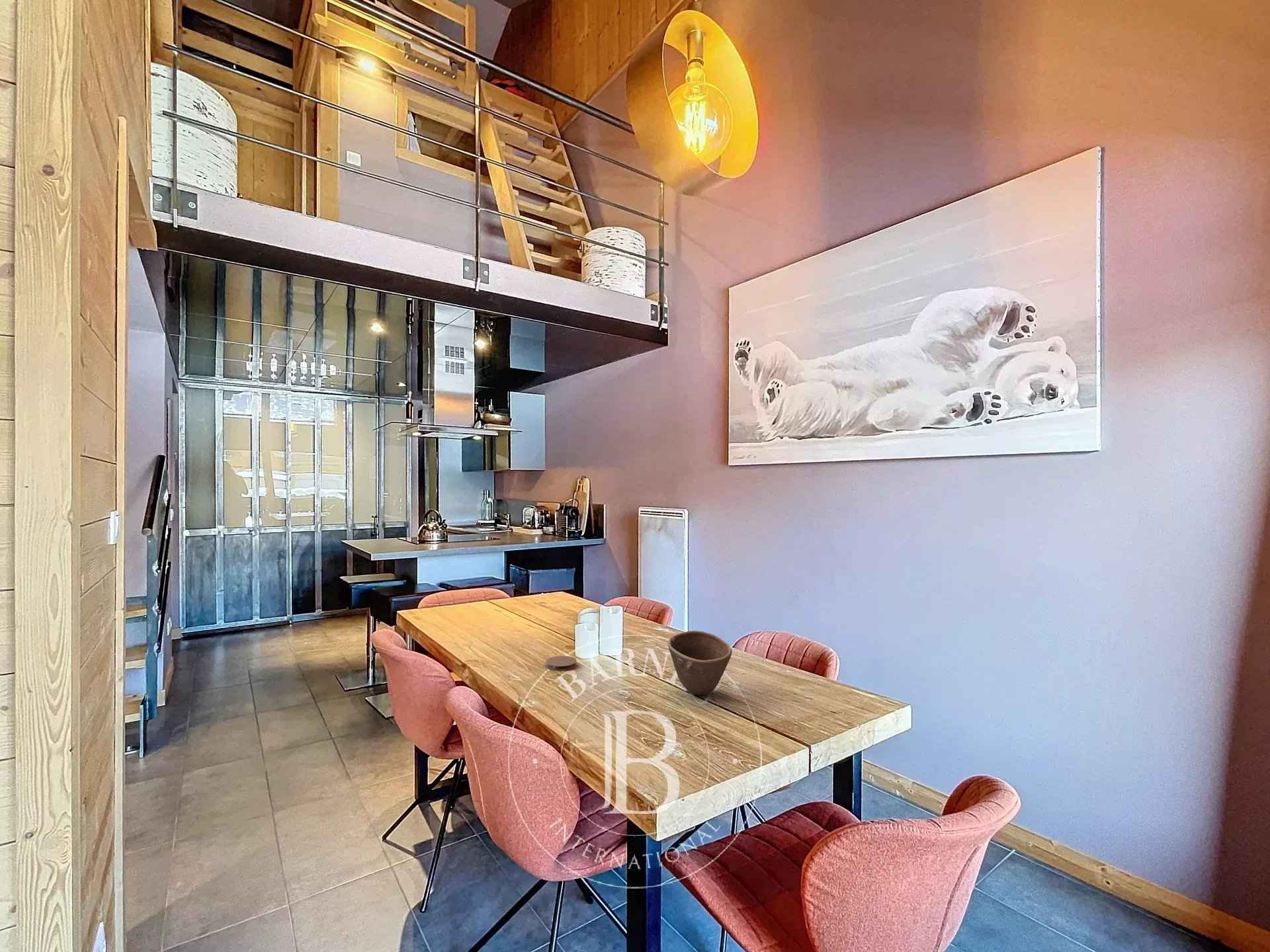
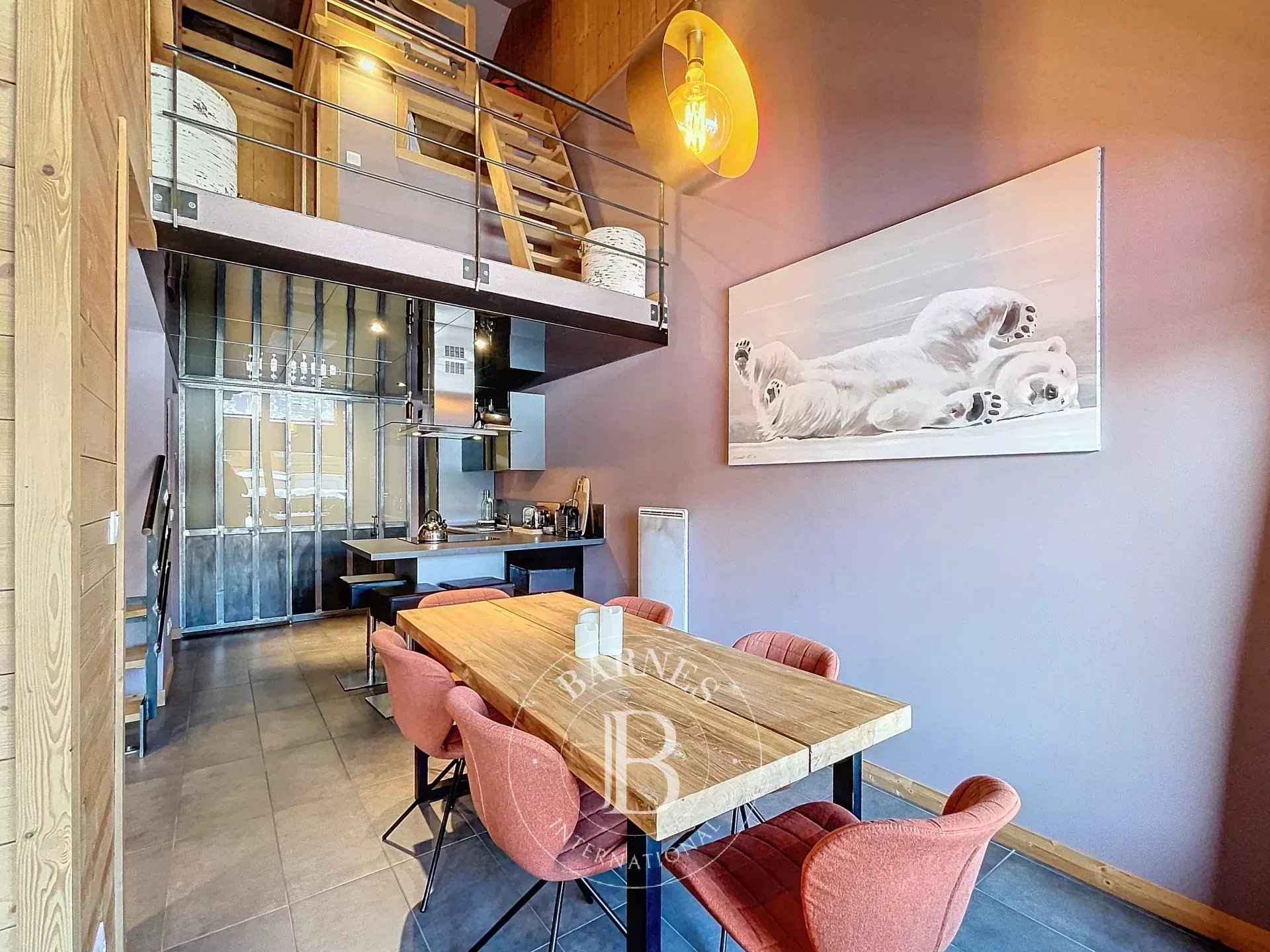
- coaster [545,655,577,671]
- bowl [667,630,733,695]
